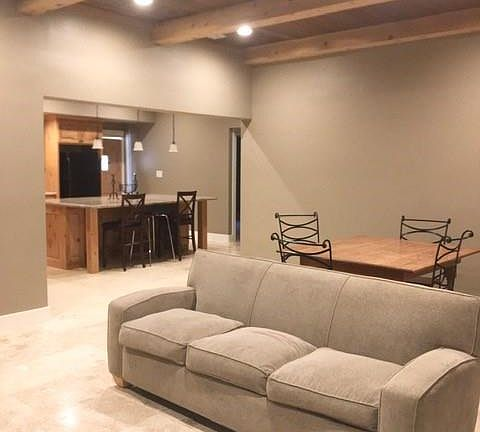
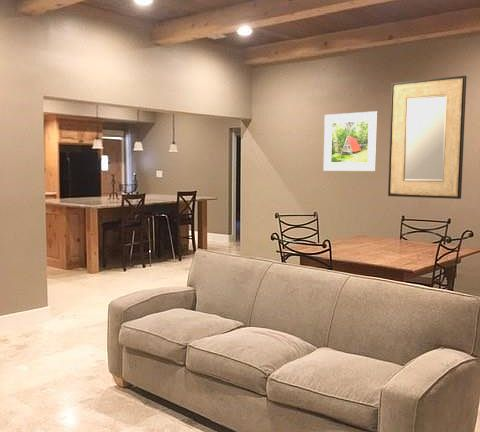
+ home mirror [387,75,467,200]
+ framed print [323,110,379,172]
